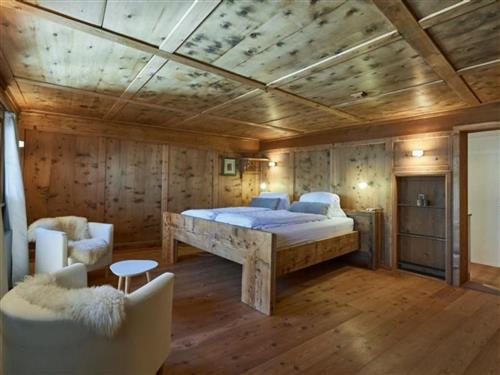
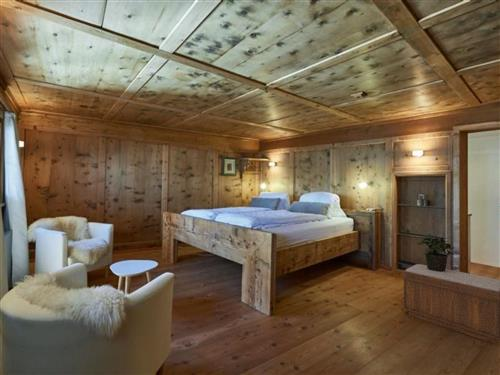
+ bench [402,263,500,345]
+ potted plant [416,233,455,272]
